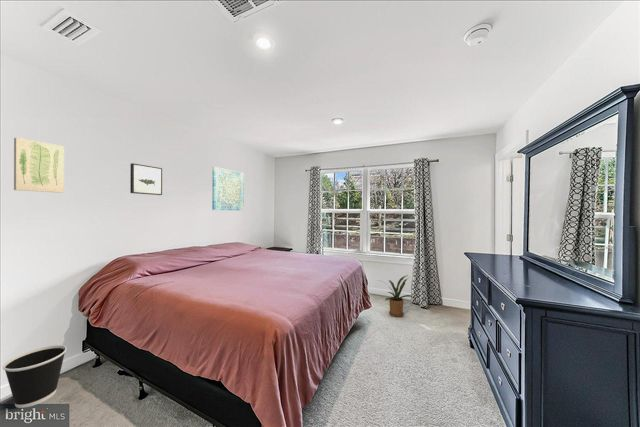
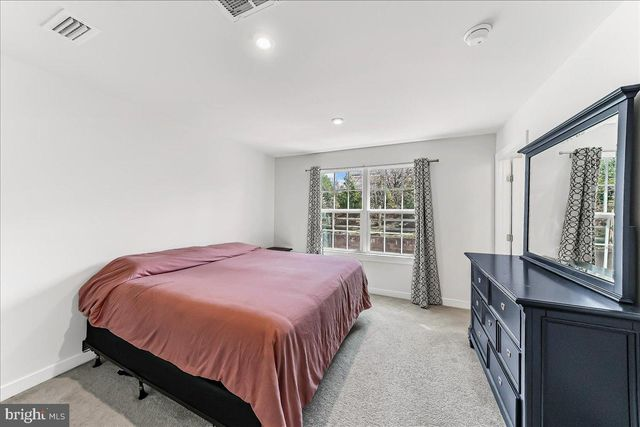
- house plant [377,274,414,318]
- wall art [13,137,65,194]
- wall art [211,166,245,211]
- wastebasket [2,344,68,409]
- wall art [129,162,163,196]
